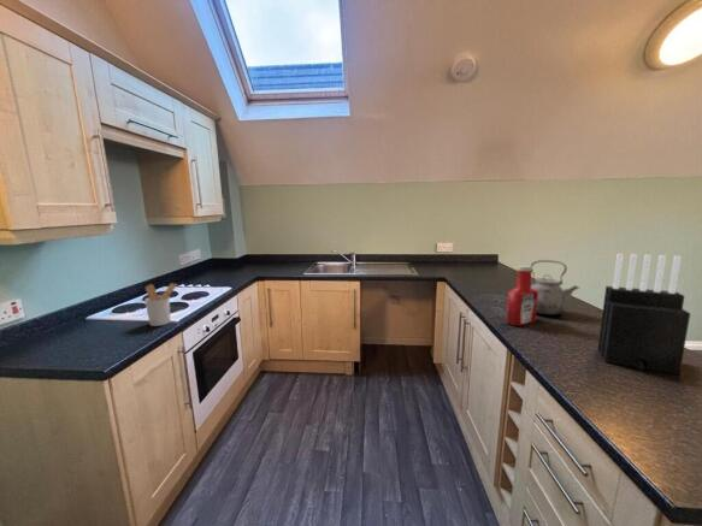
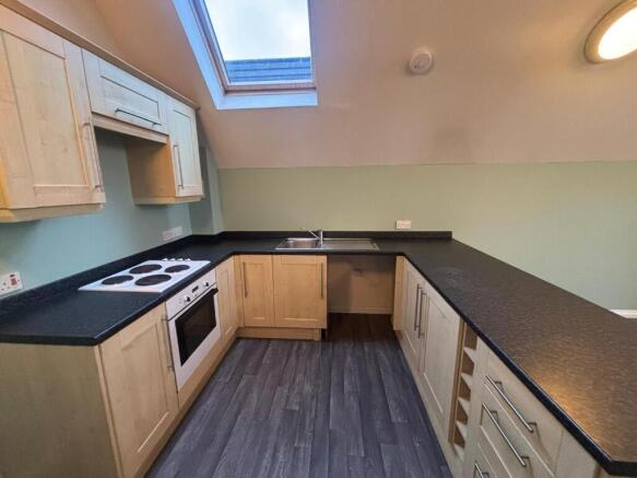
- kettle [530,259,580,317]
- knife block [597,253,691,376]
- utensil holder [143,282,178,327]
- soap bottle [505,265,538,327]
